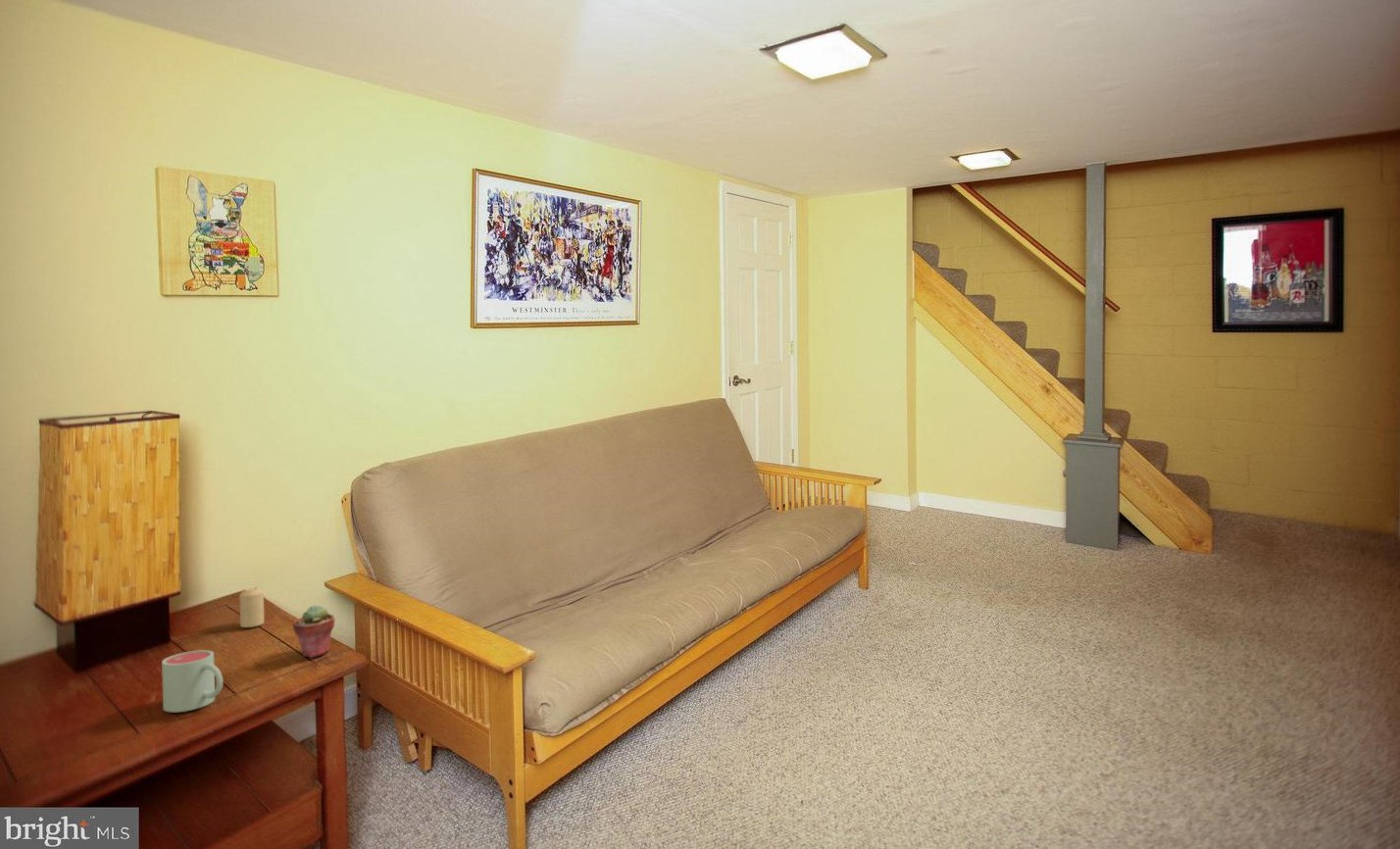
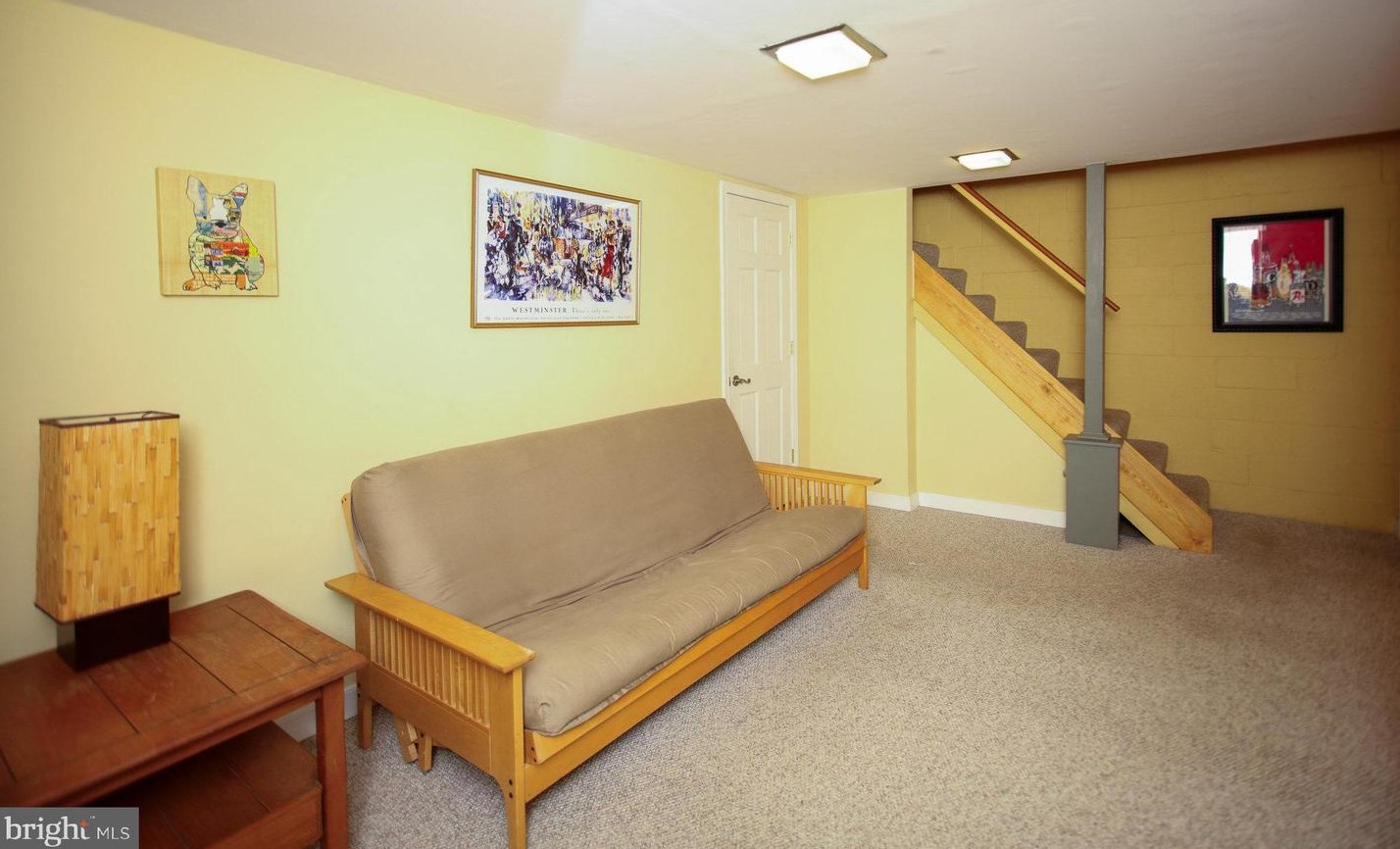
- mug [161,649,224,713]
- candle [238,586,265,628]
- potted succulent [291,604,335,659]
